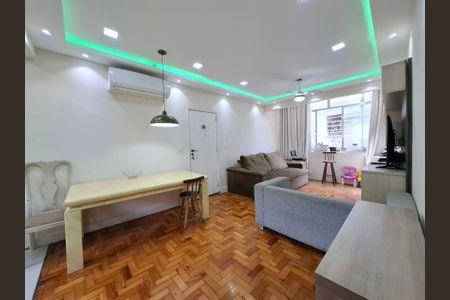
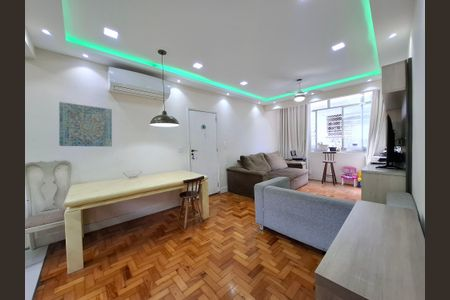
+ wall art [58,101,113,148]
